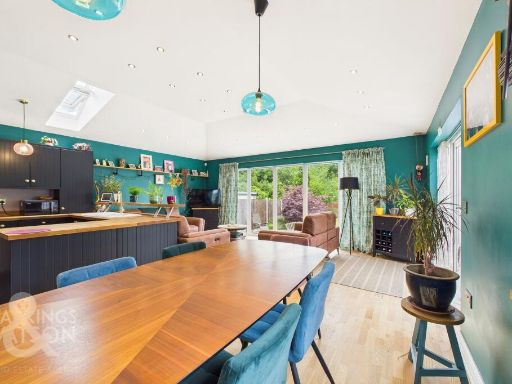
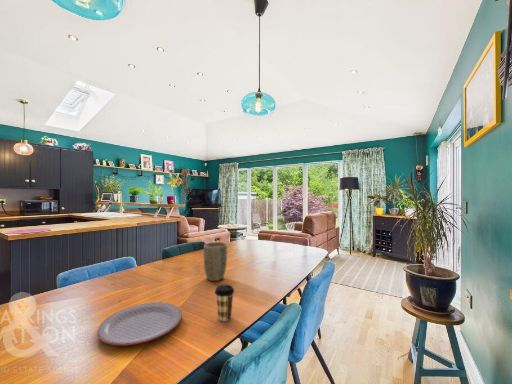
+ coffee cup [214,284,235,322]
+ plate [96,302,183,346]
+ plant pot [203,241,228,282]
